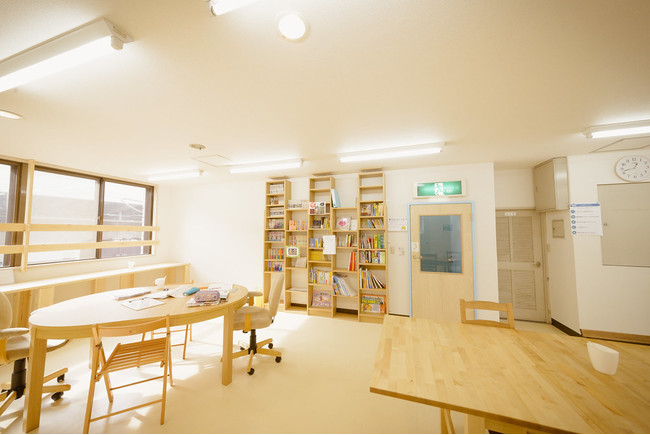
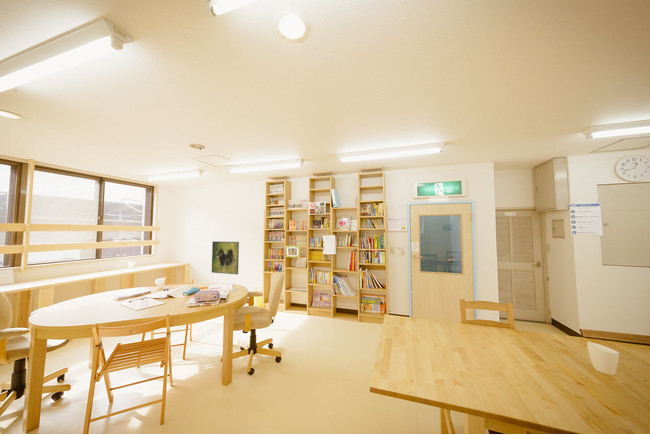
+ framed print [211,240,240,275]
